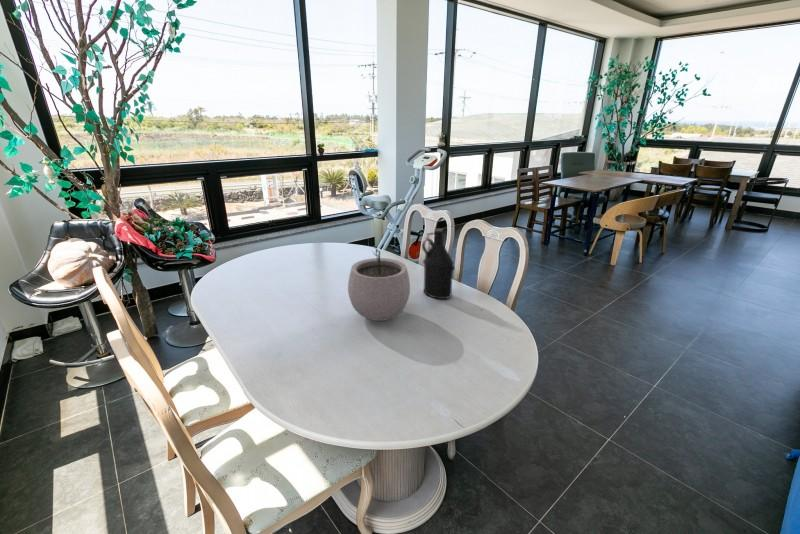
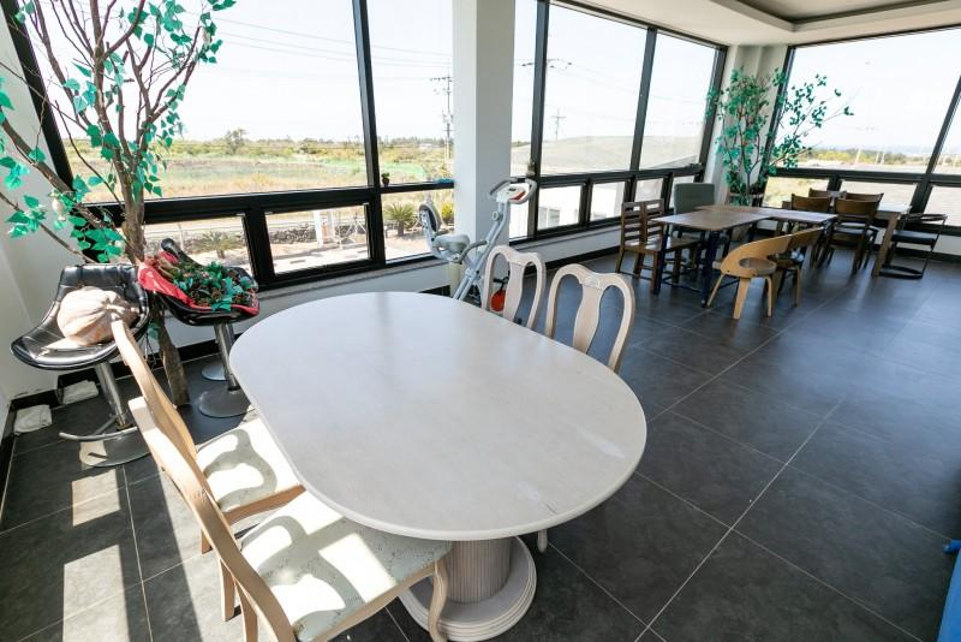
- bottle [421,228,456,300]
- plant pot [347,243,411,322]
